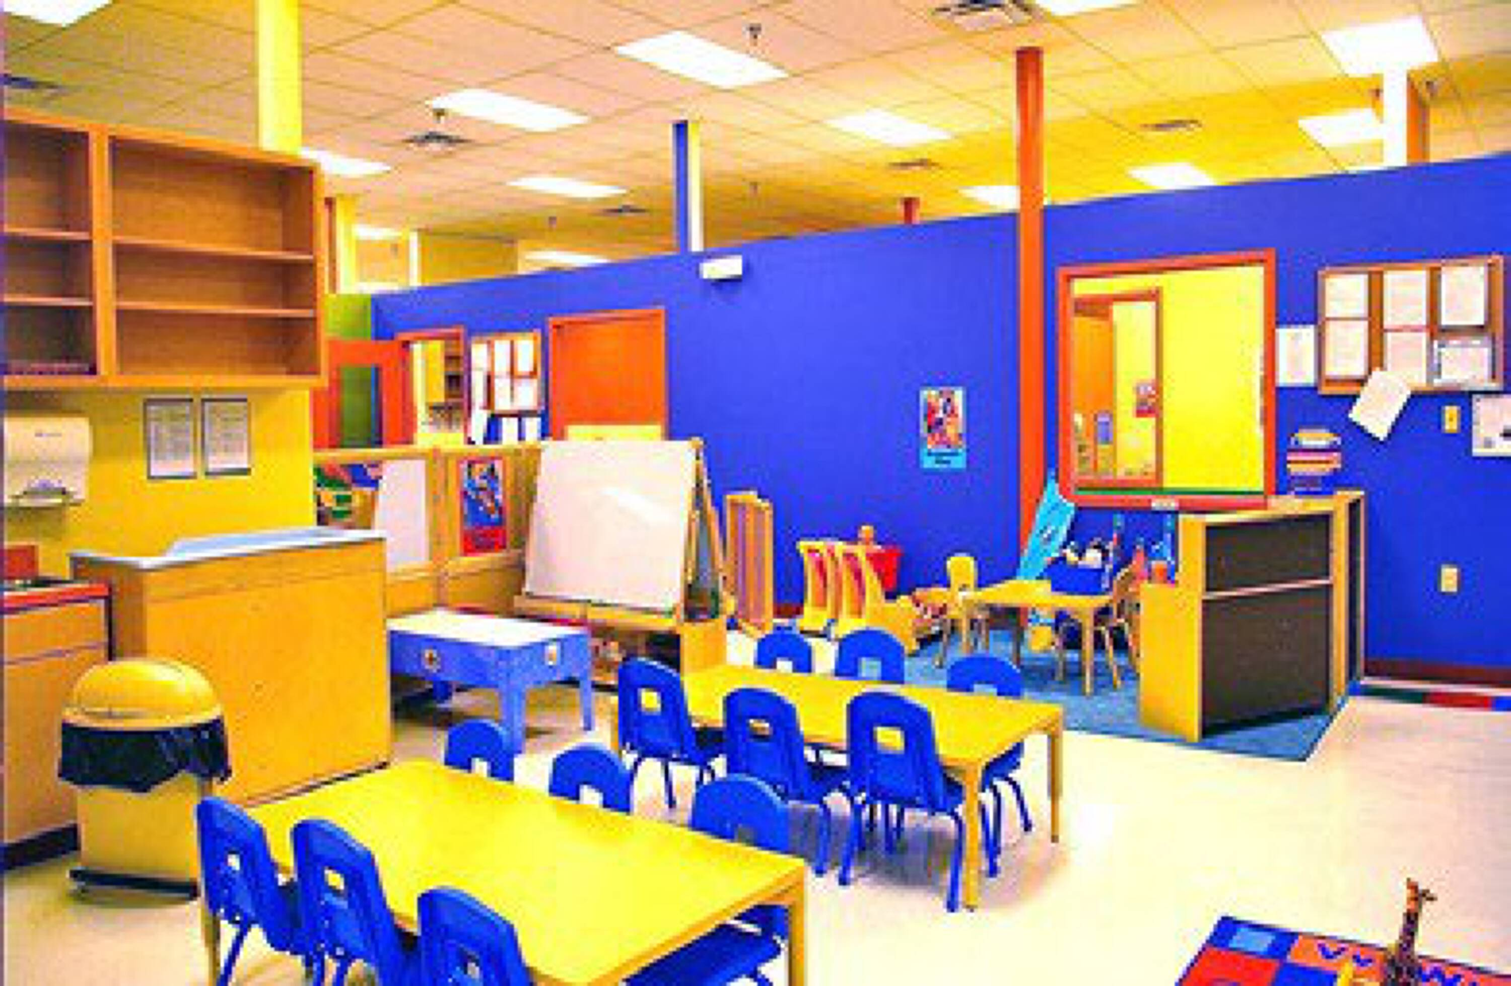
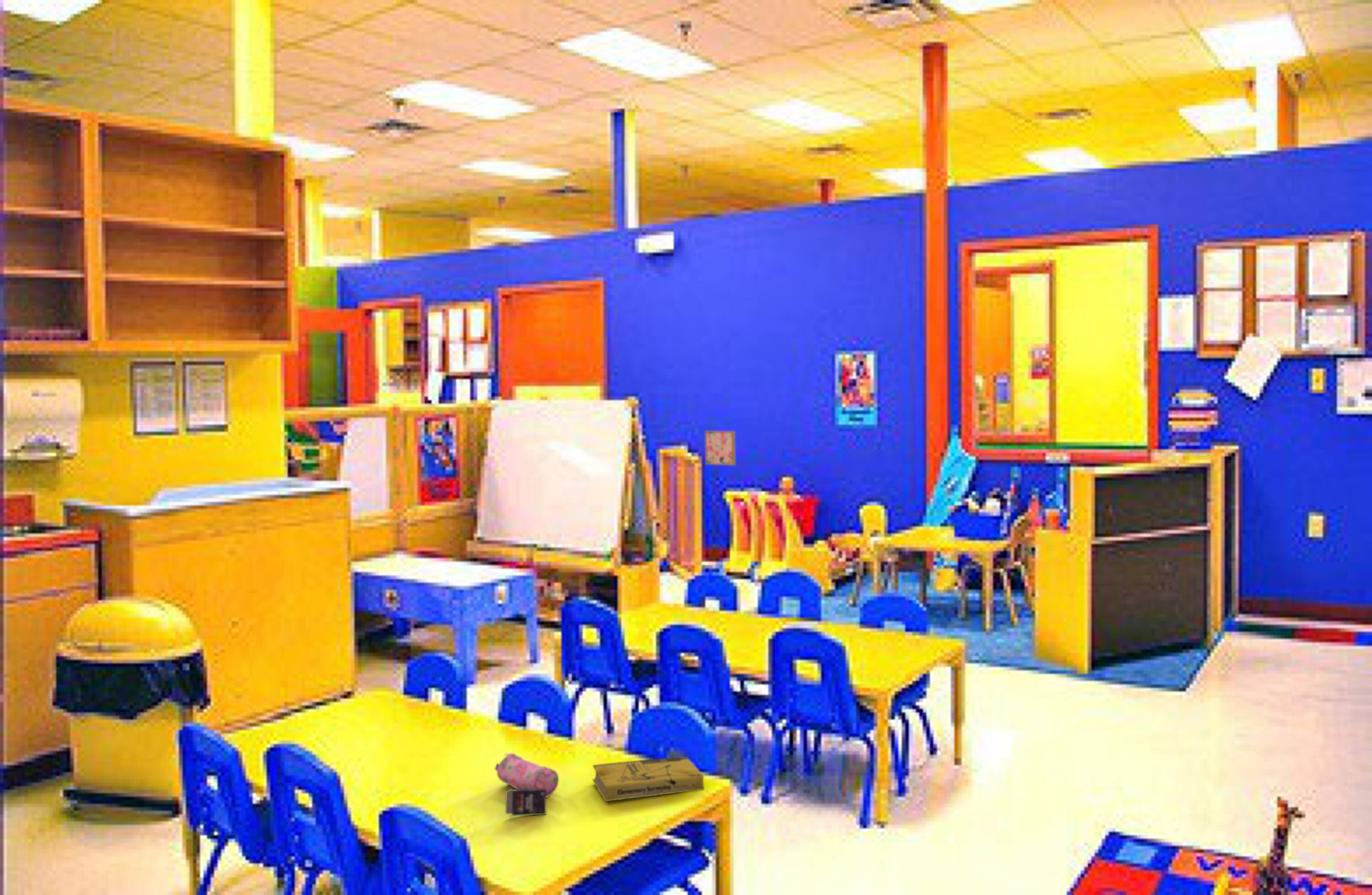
+ book [592,756,705,802]
+ crayon box [505,788,547,817]
+ wall art [704,430,736,466]
+ pencil case [494,753,559,798]
